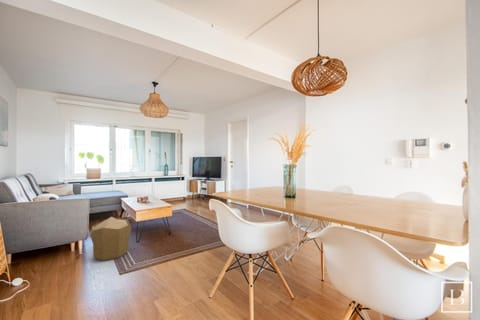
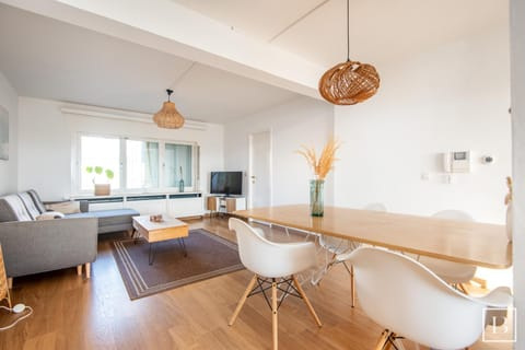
- pouf [89,216,132,262]
